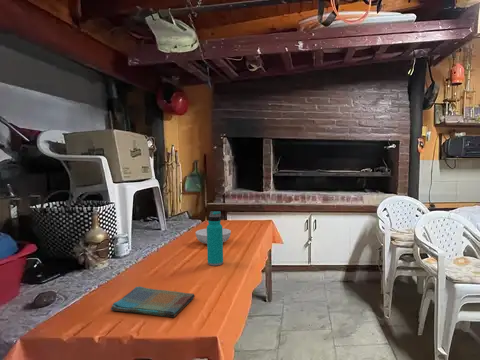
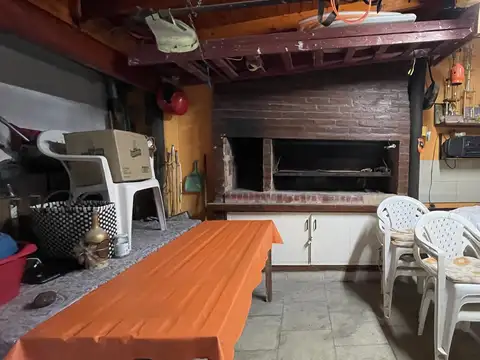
- serving bowl [195,227,232,245]
- dish towel [110,285,196,318]
- water bottle [206,210,224,267]
